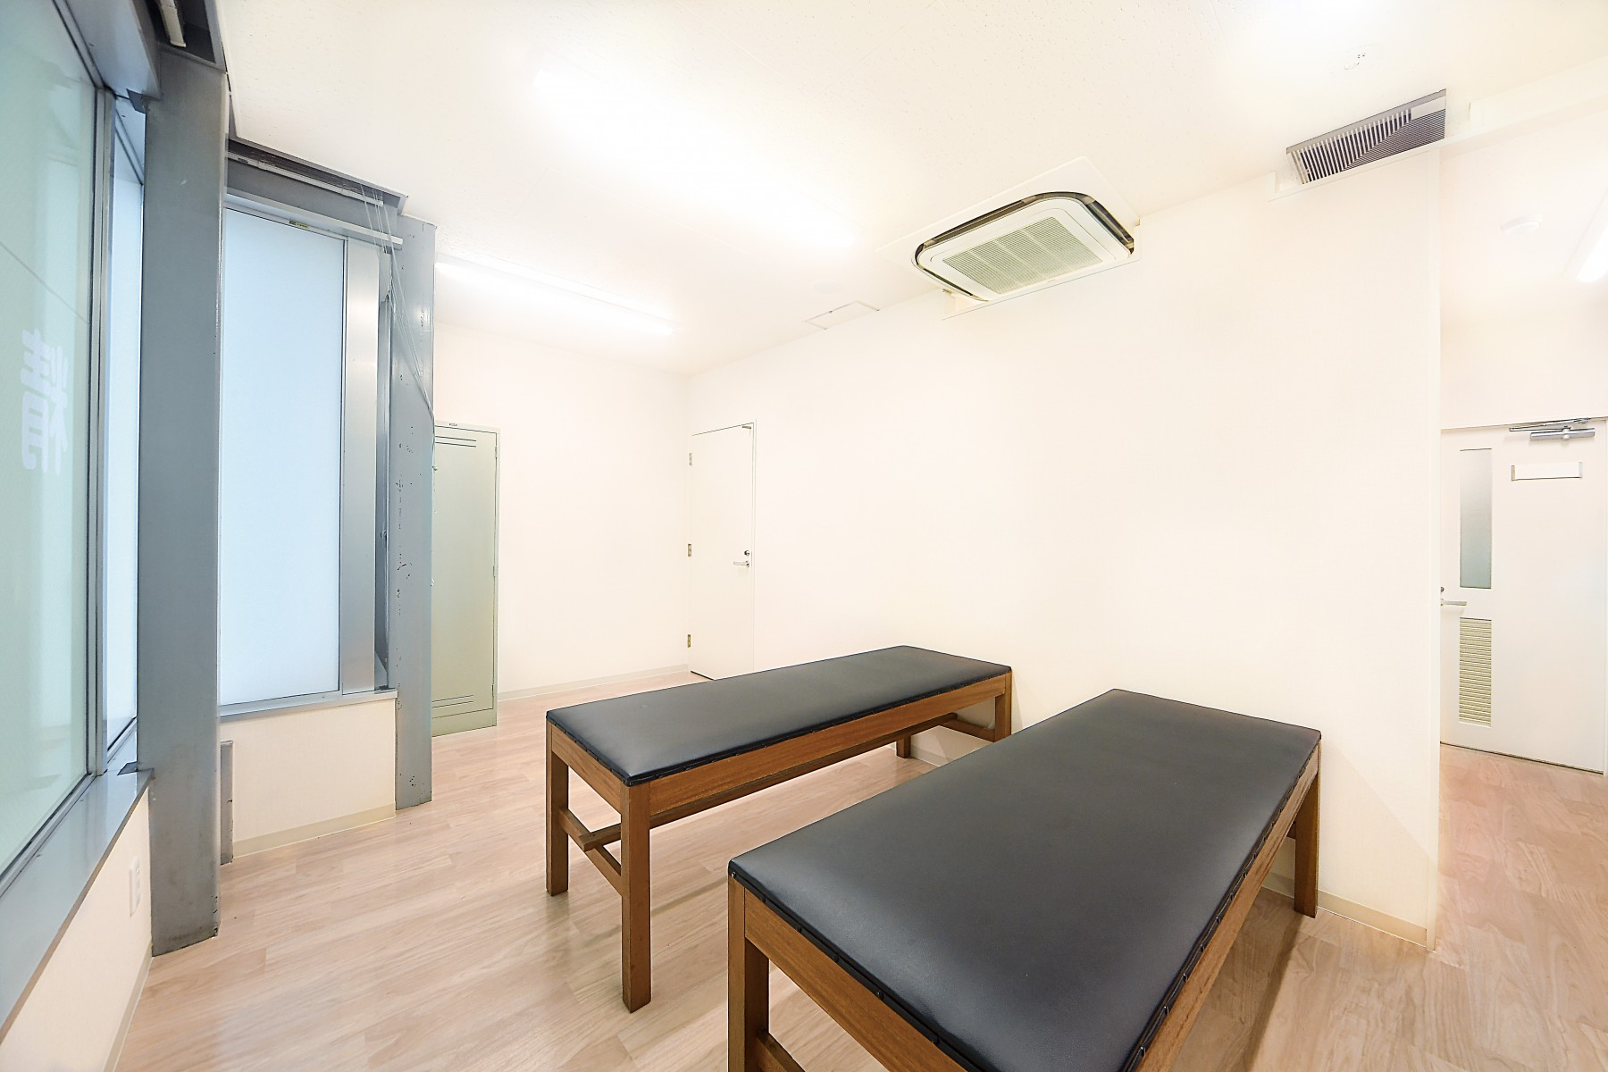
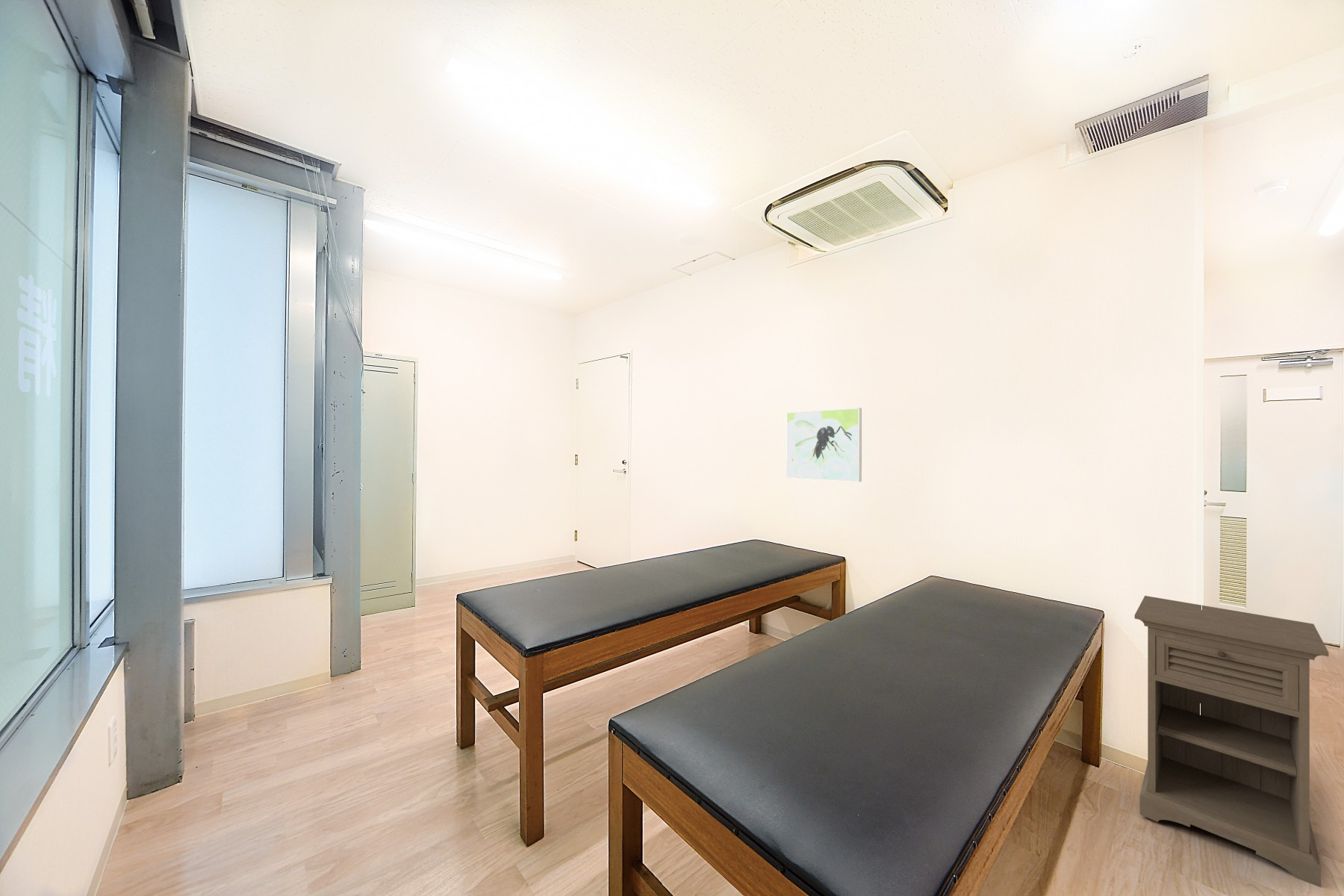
+ nightstand [1134,595,1329,888]
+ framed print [785,407,862,482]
